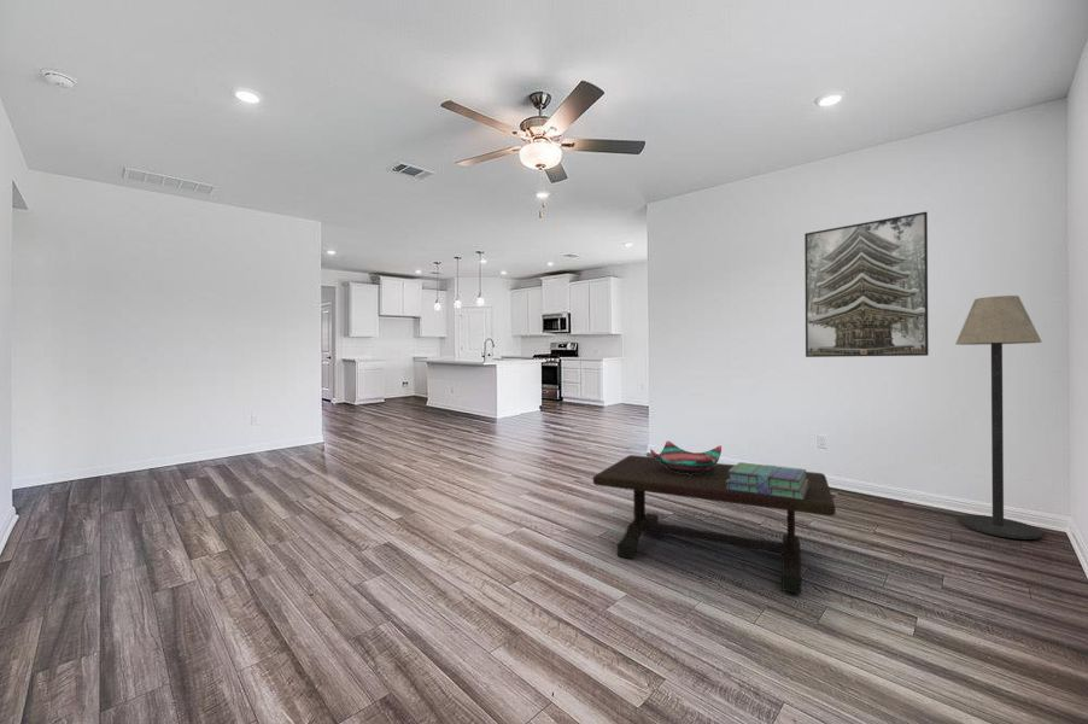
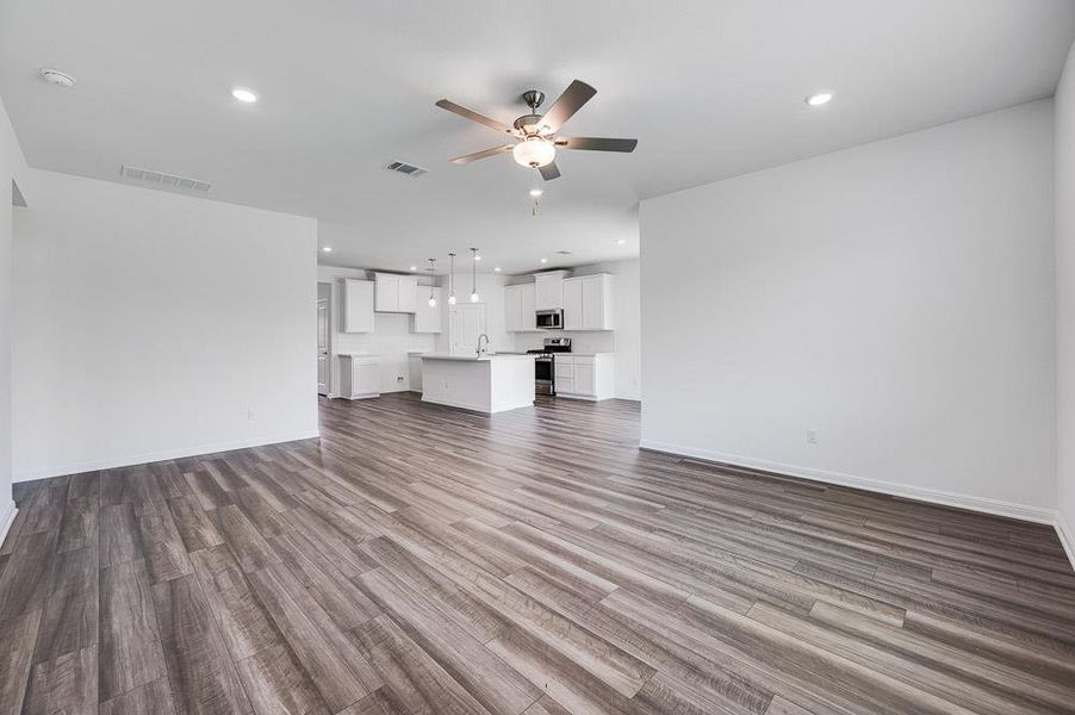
- floor lamp [954,294,1043,541]
- decorative bowl [649,440,723,474]
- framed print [803,211,930,358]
- stack of books [726,461,808,500]
- coffee table [592,454,837,595]
